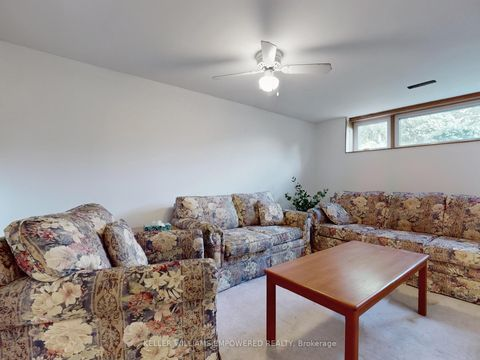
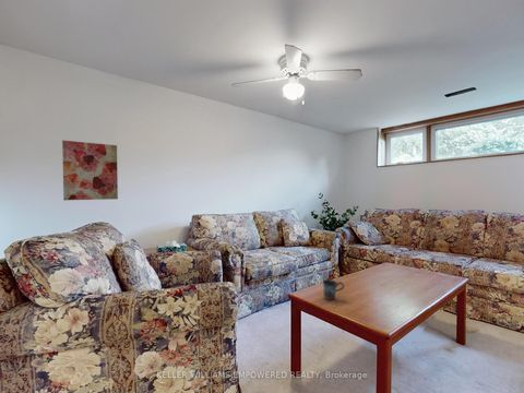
+ wall art [61,140,119,201]
+ mug [322,278,345,300]
